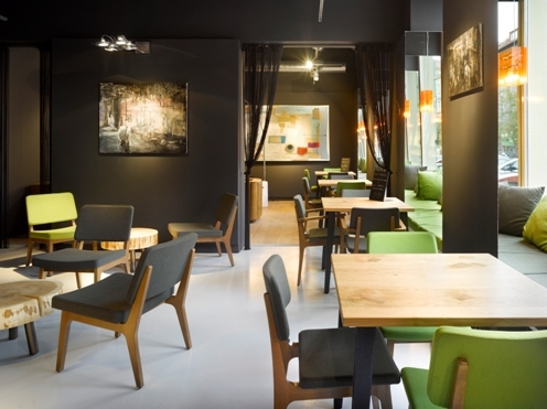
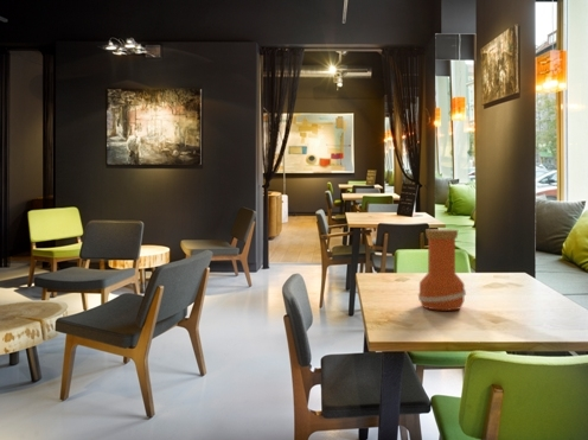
+ vase [417,228,467,312]
